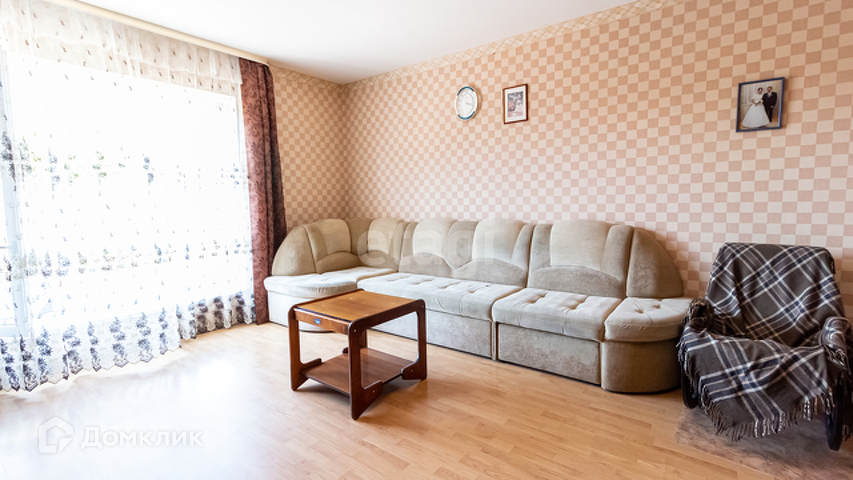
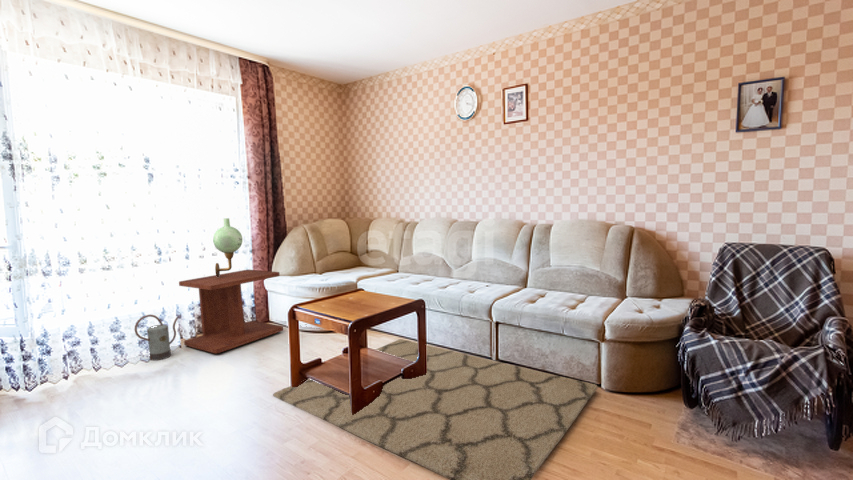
+ rug [272,338,599,480]
+ watering can [134,314,180,362]
+ side table [178,269,284,354]
+ wall lamp [212,217,243,277]
